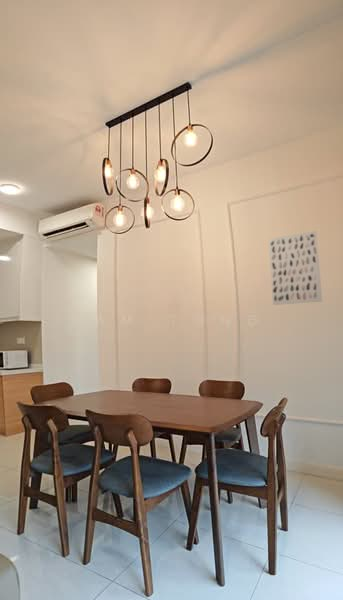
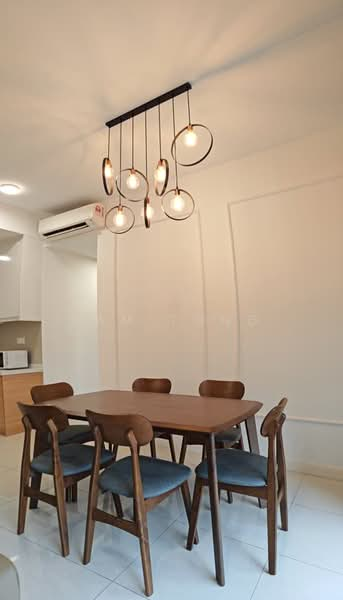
- wall art [267,230,323,306]
